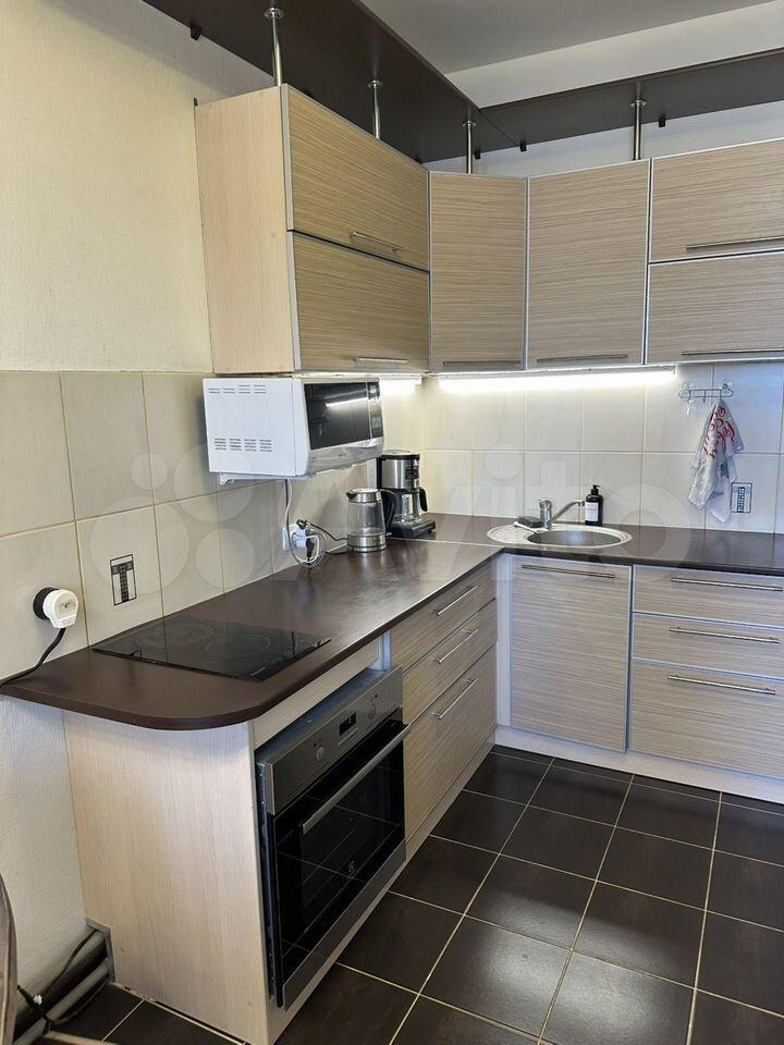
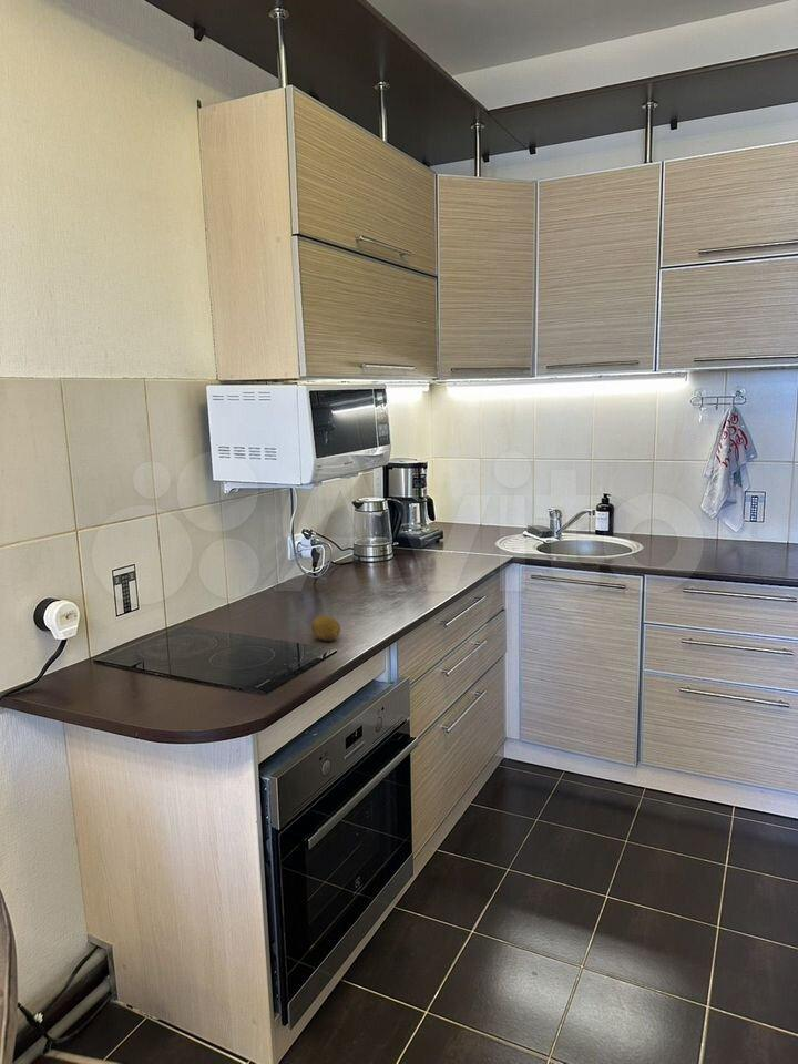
+ fruit [310,615,341,642]
